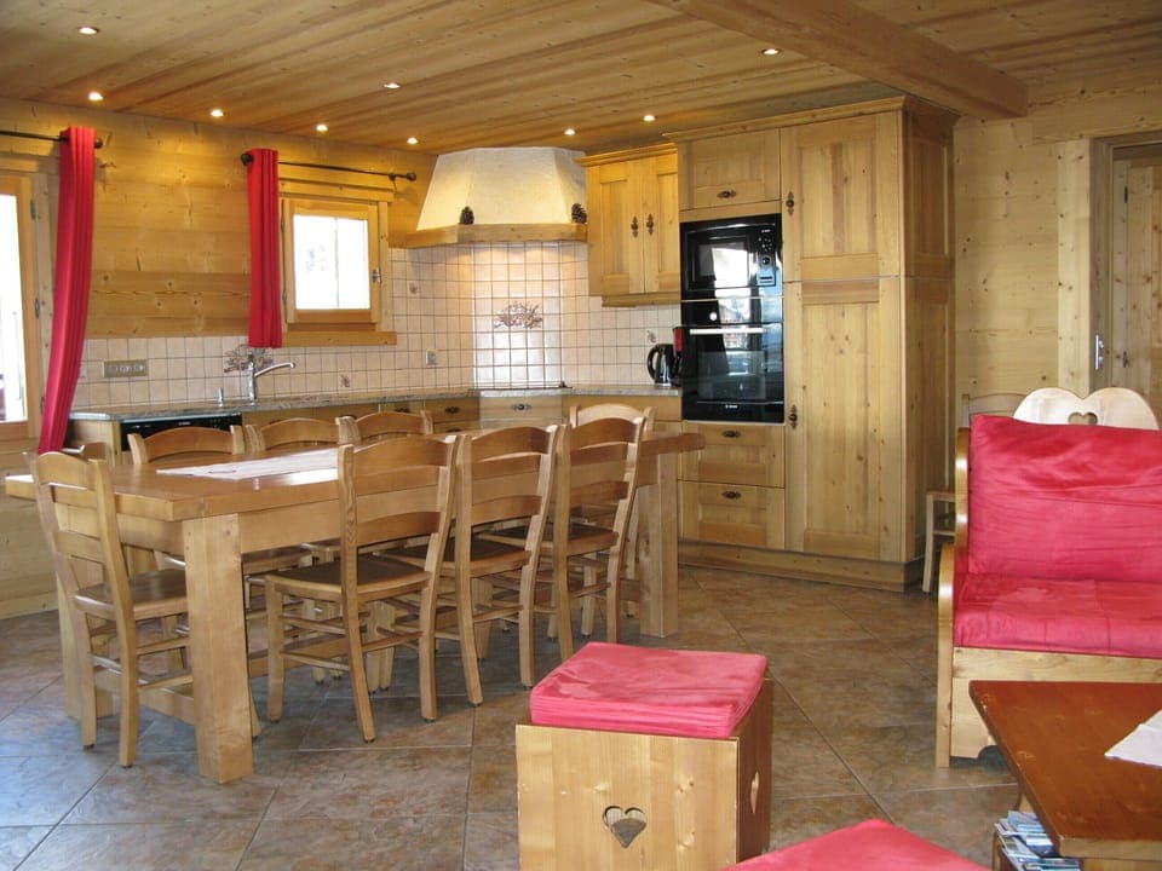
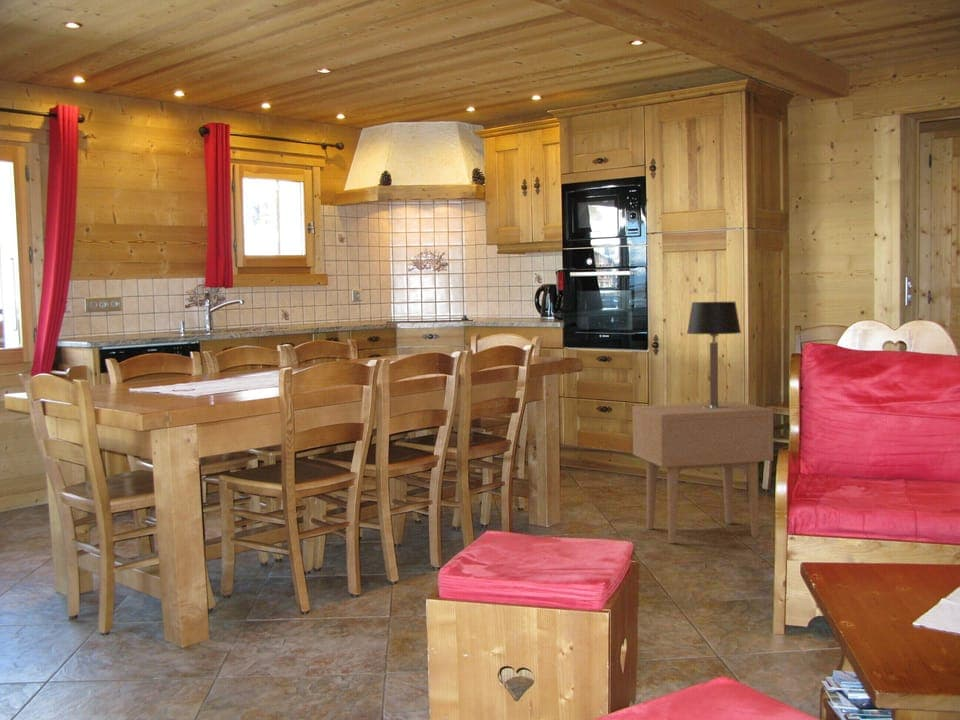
+ side table [632,401,774,544]
+ table lamp [686,301,742,408]
